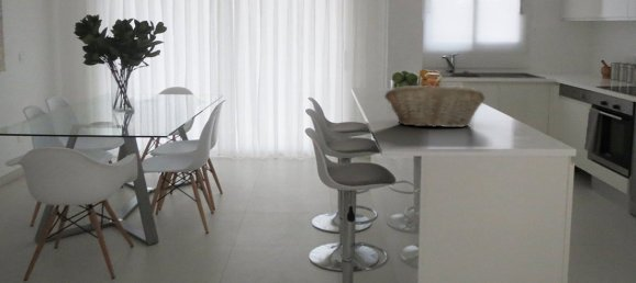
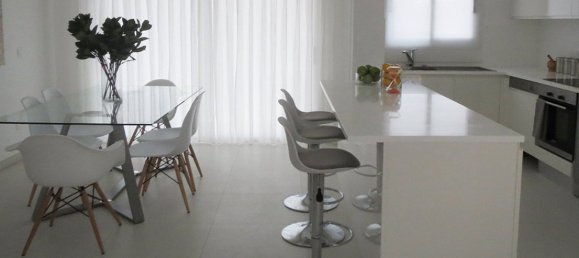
- fruit basket [383,84,486,128]
